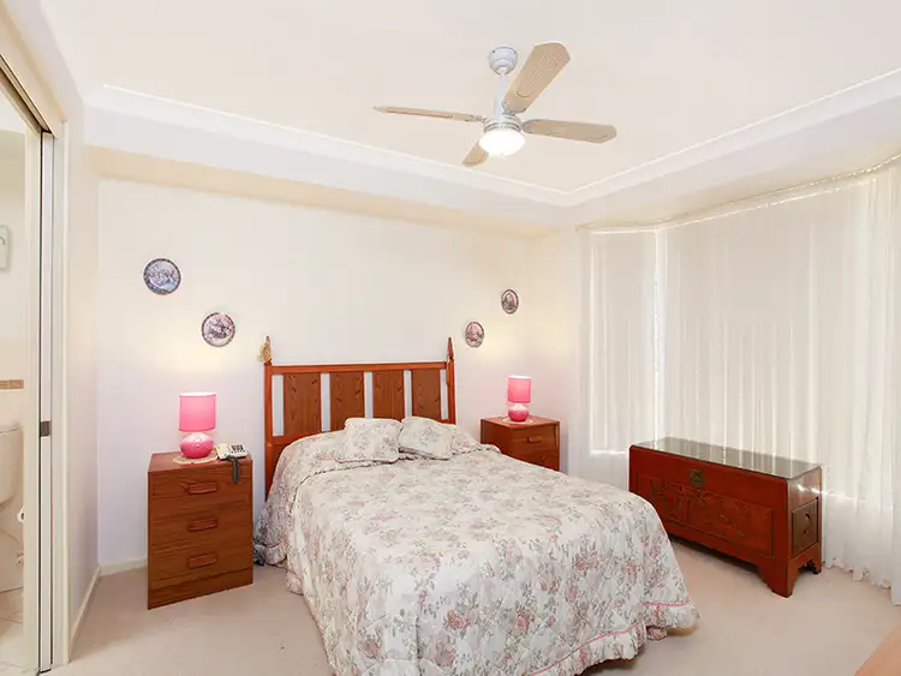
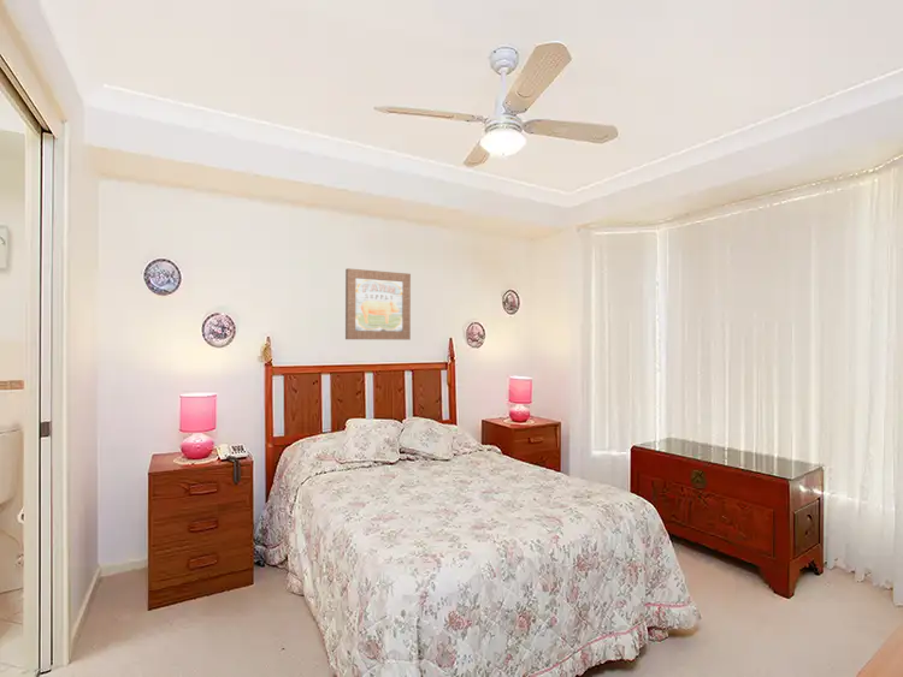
+ wall art [344,267,412,340]
